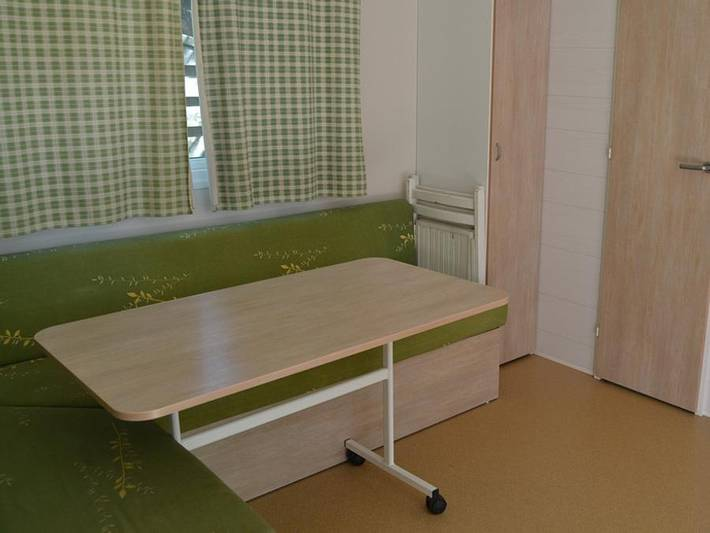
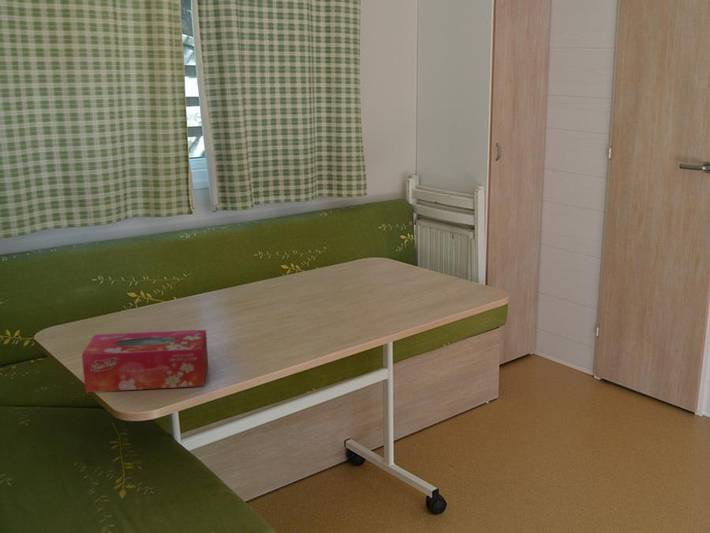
+ tissue box [81,329,209,393]
